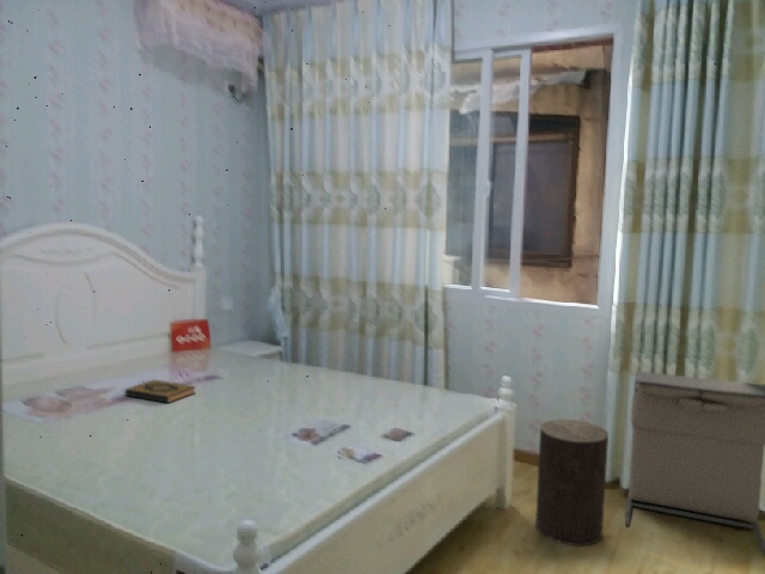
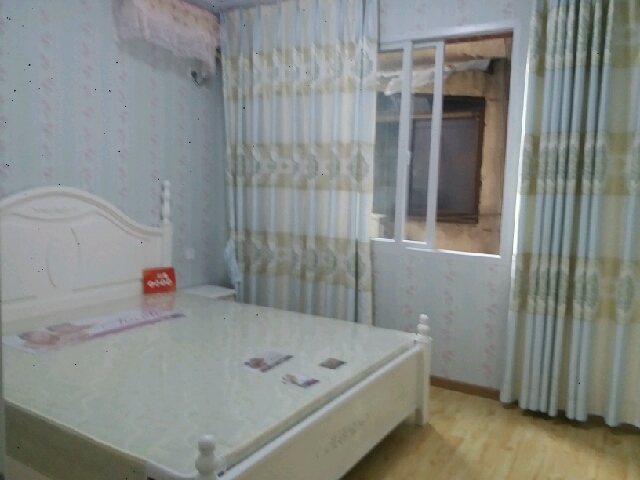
- hardback book [124,379,197,404]
- stool [534,419,610,548]
- laundry hamper [624,370,765,556]
